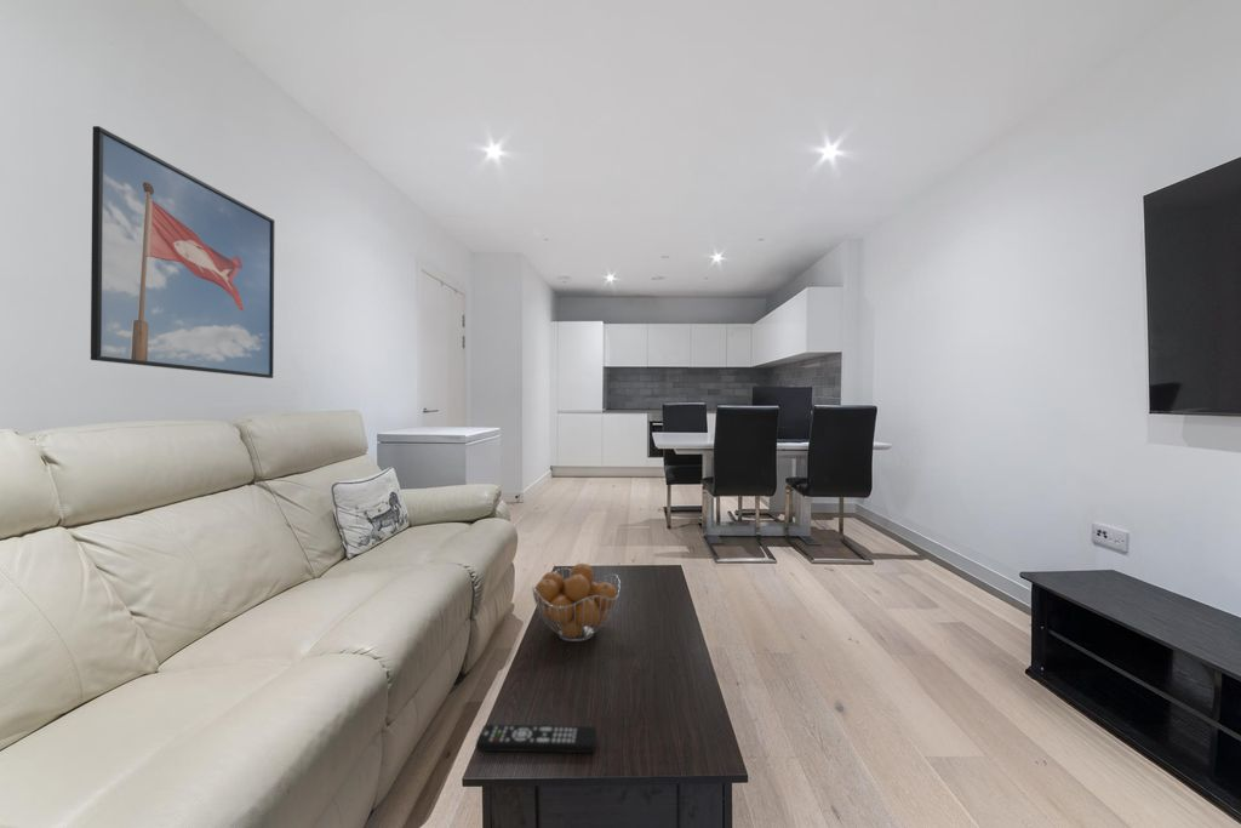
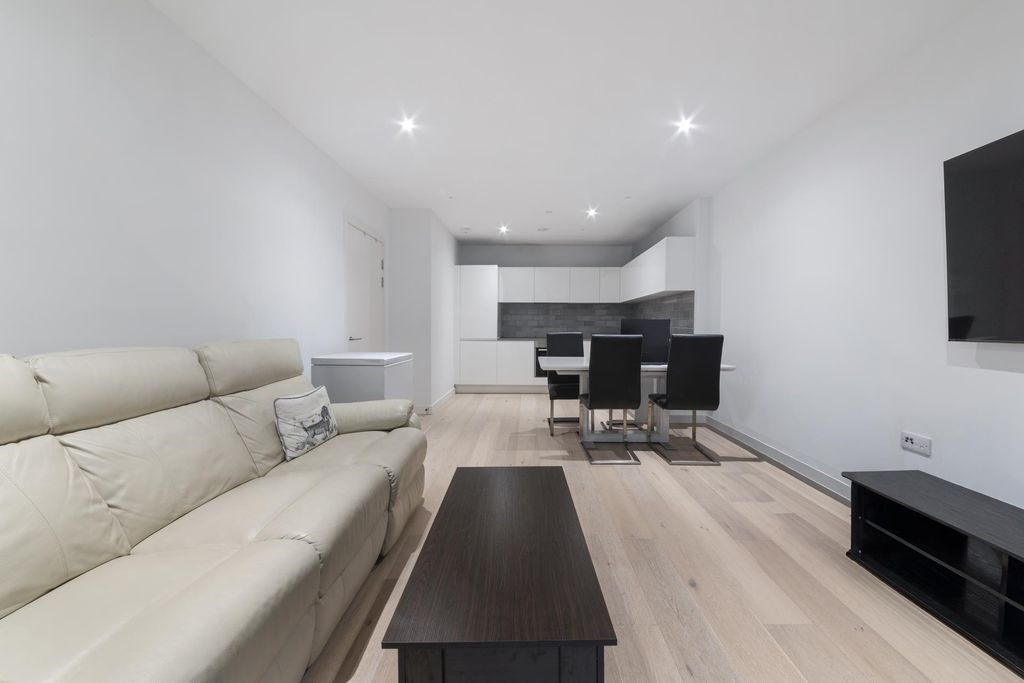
- remote control [475,724,597,754]
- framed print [90,125,276,379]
- fruit basket [531,563,622,643]
